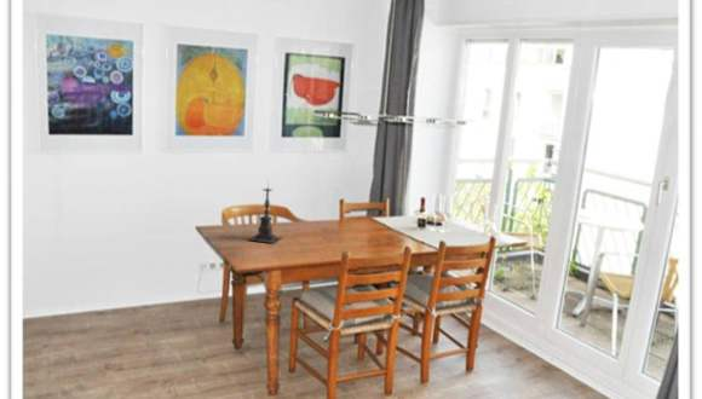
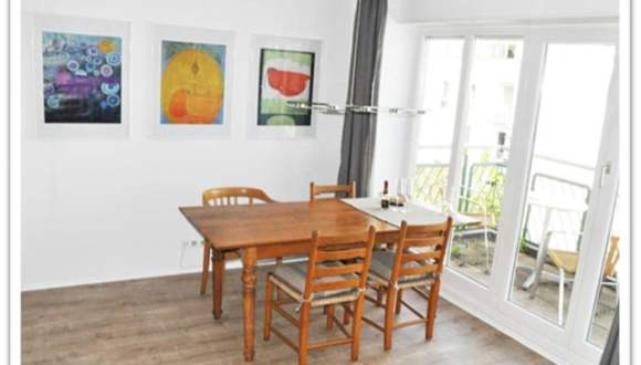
- candle holder [248,180,283,244]
